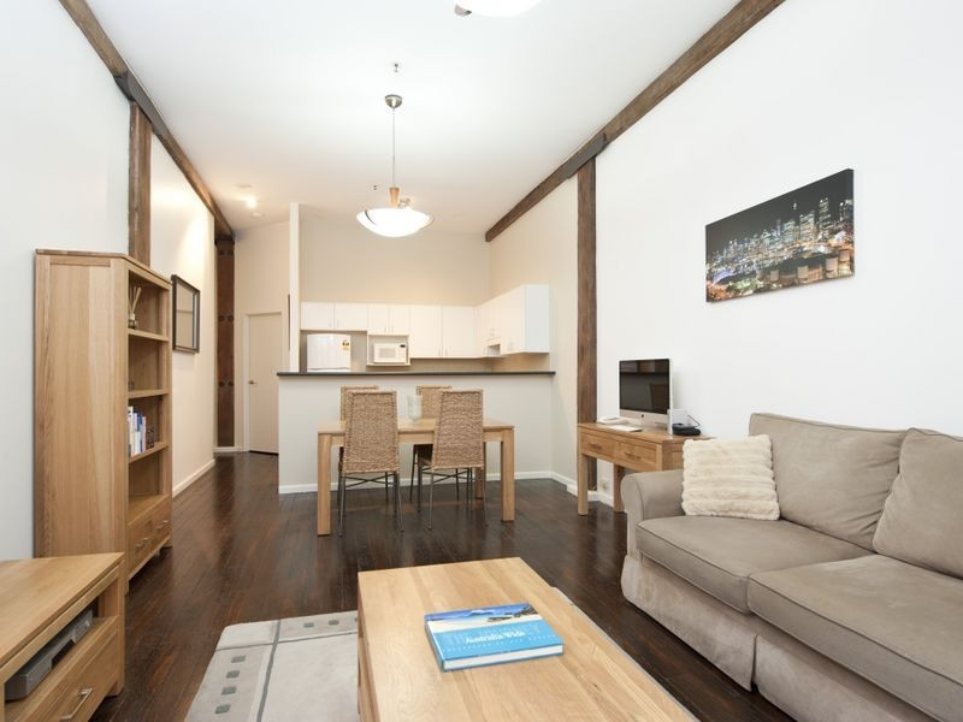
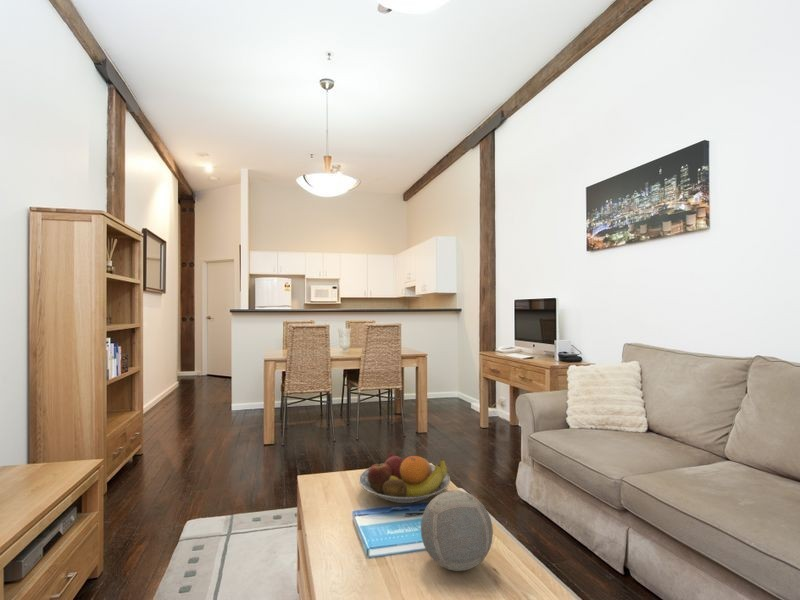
+ fruit bowl [358,451,451,504]
+ decorative orb [420,490,494,572]
